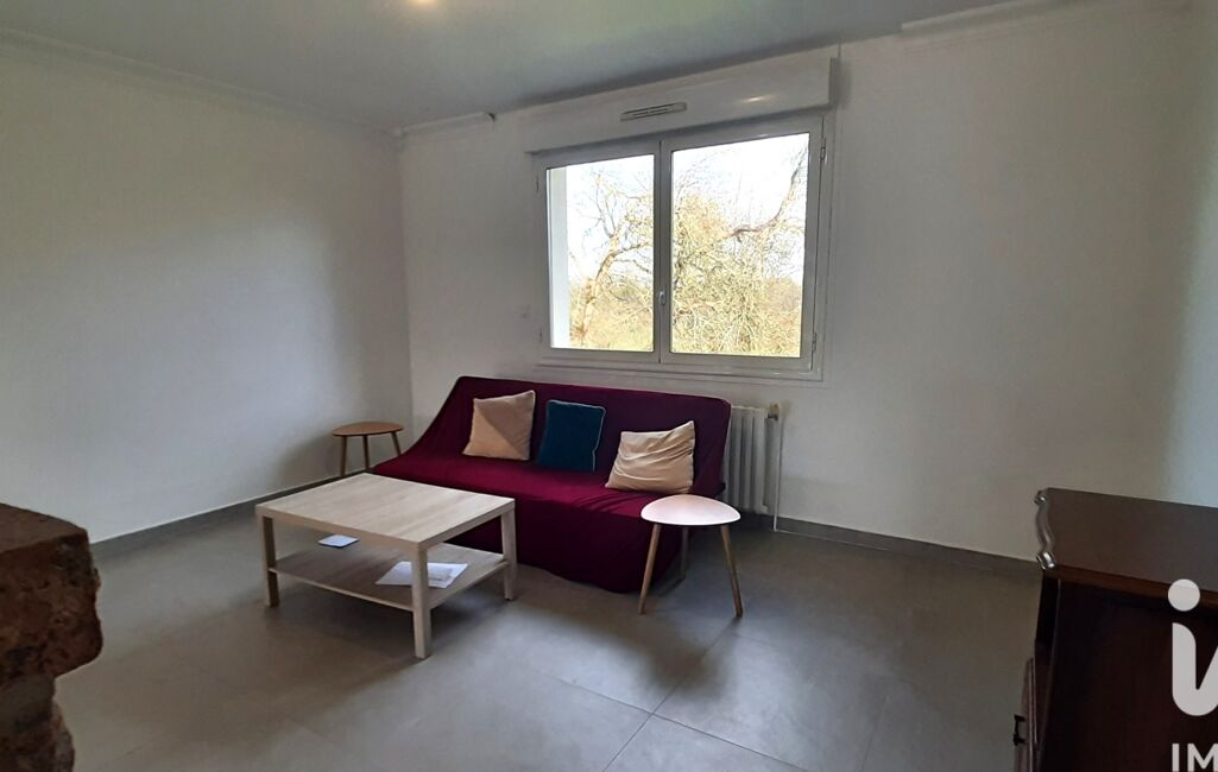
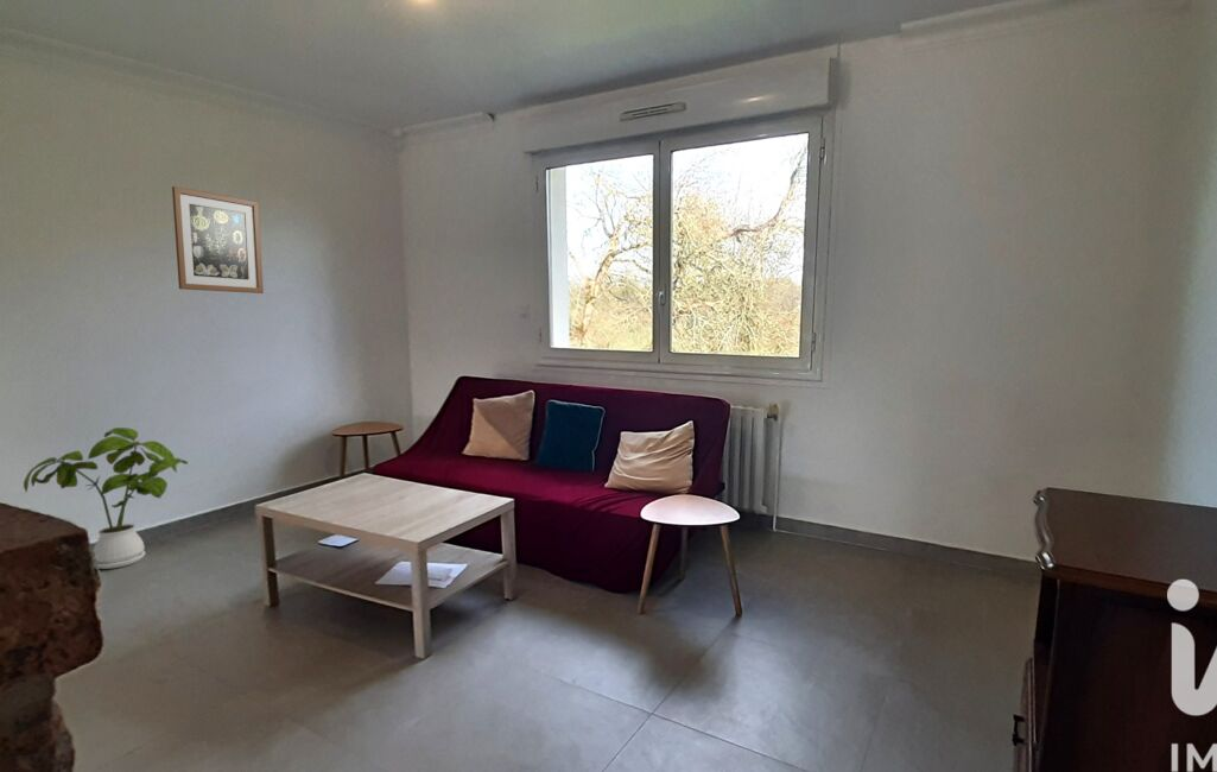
+ house plant [23,426,189,570]
+ wall art [171,185,265,295]
